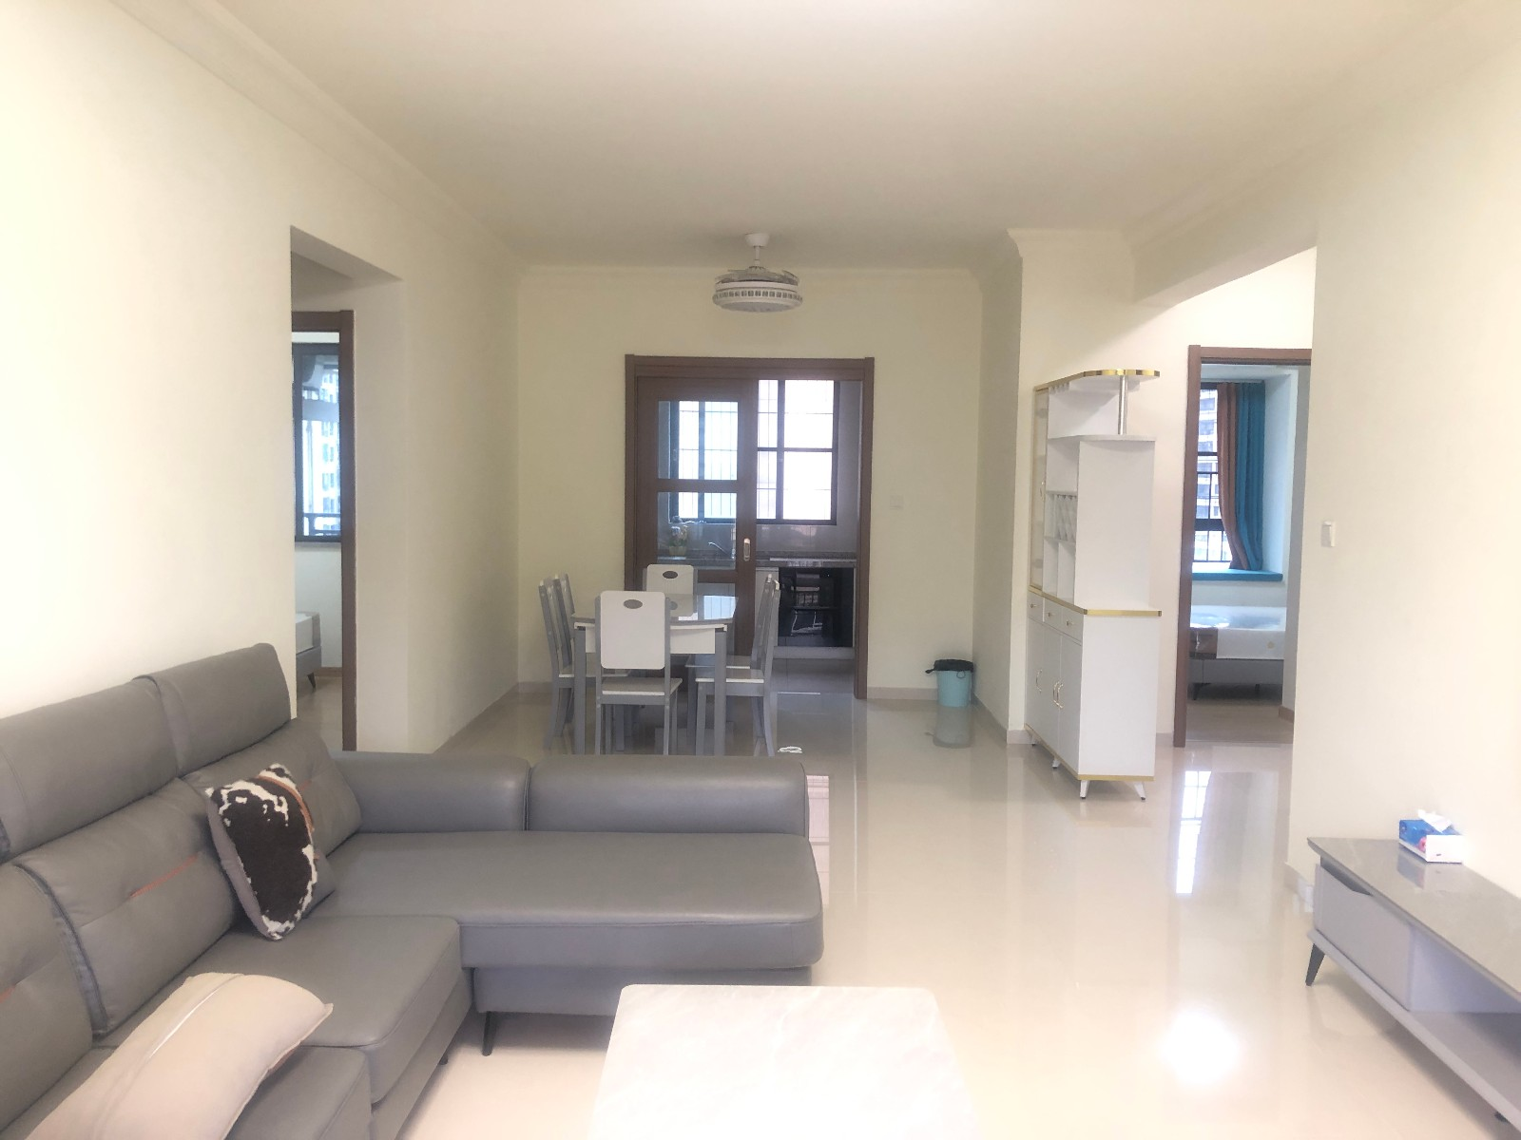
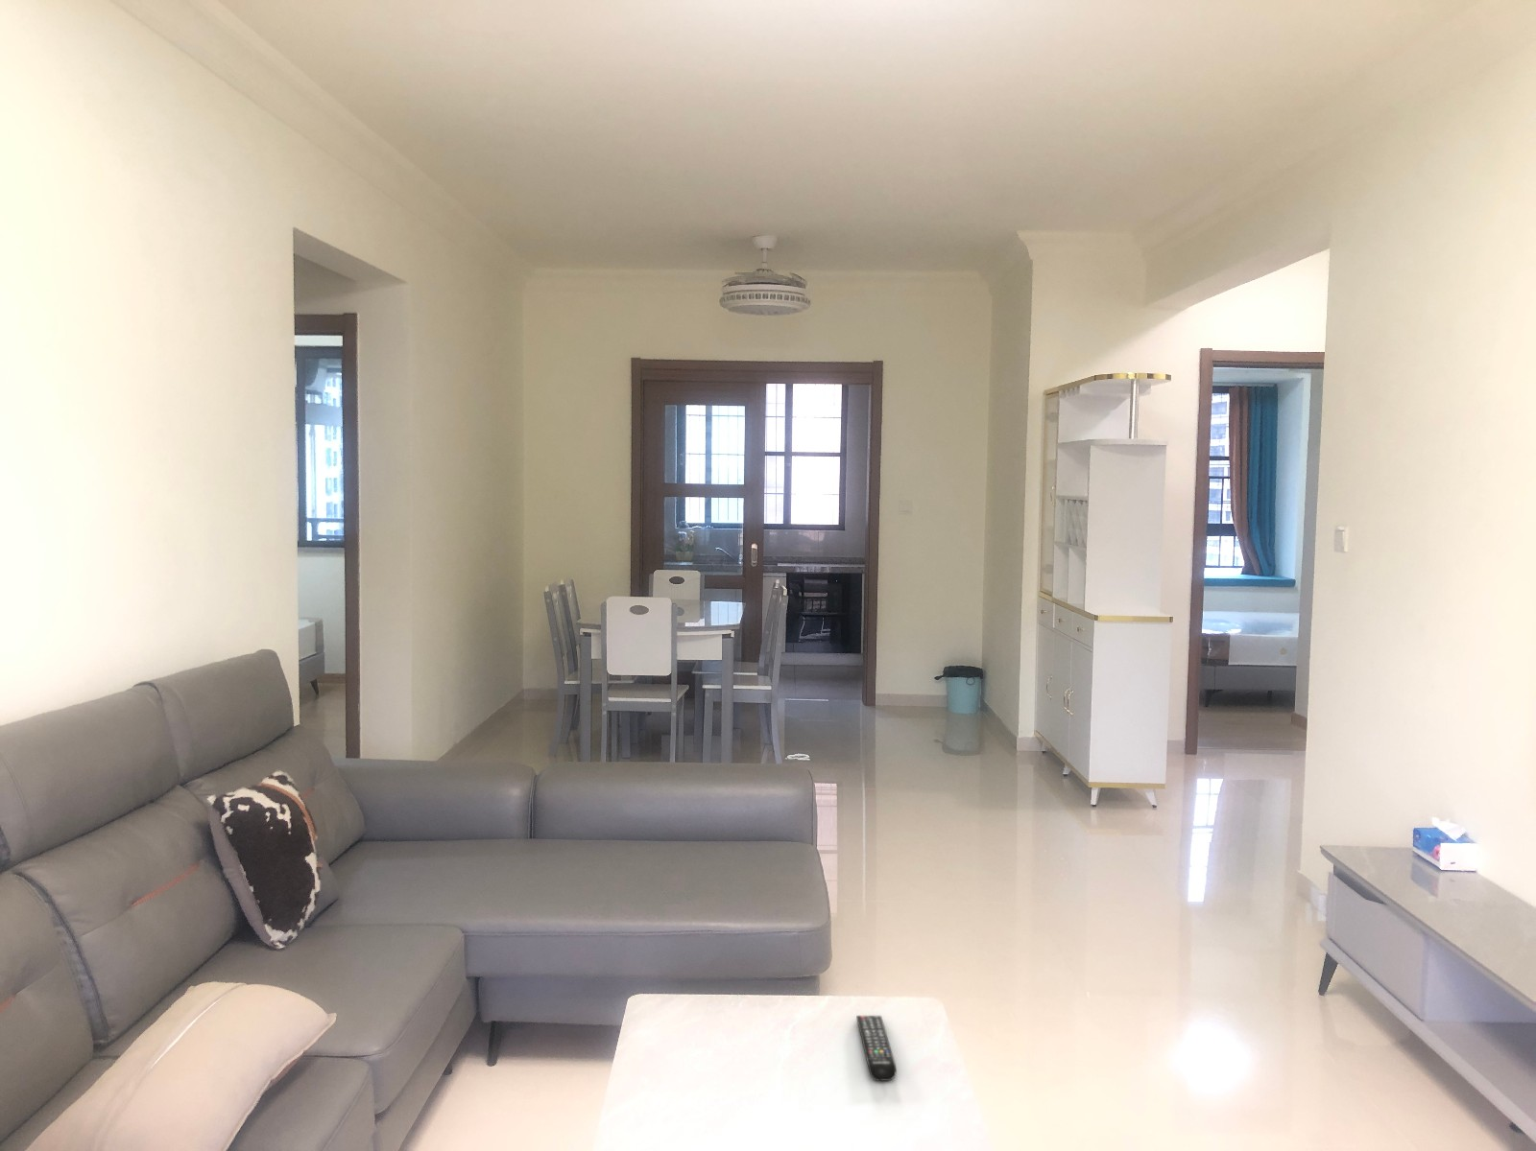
+ remote control [855,1014,896,1082]
